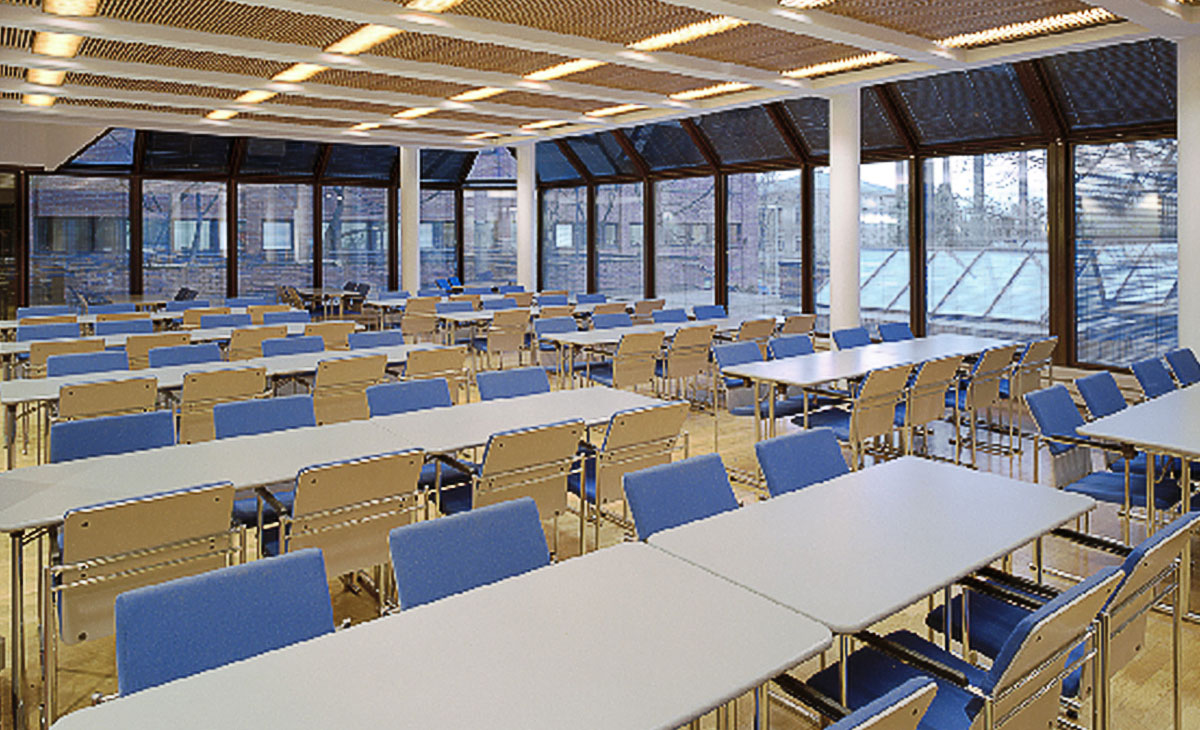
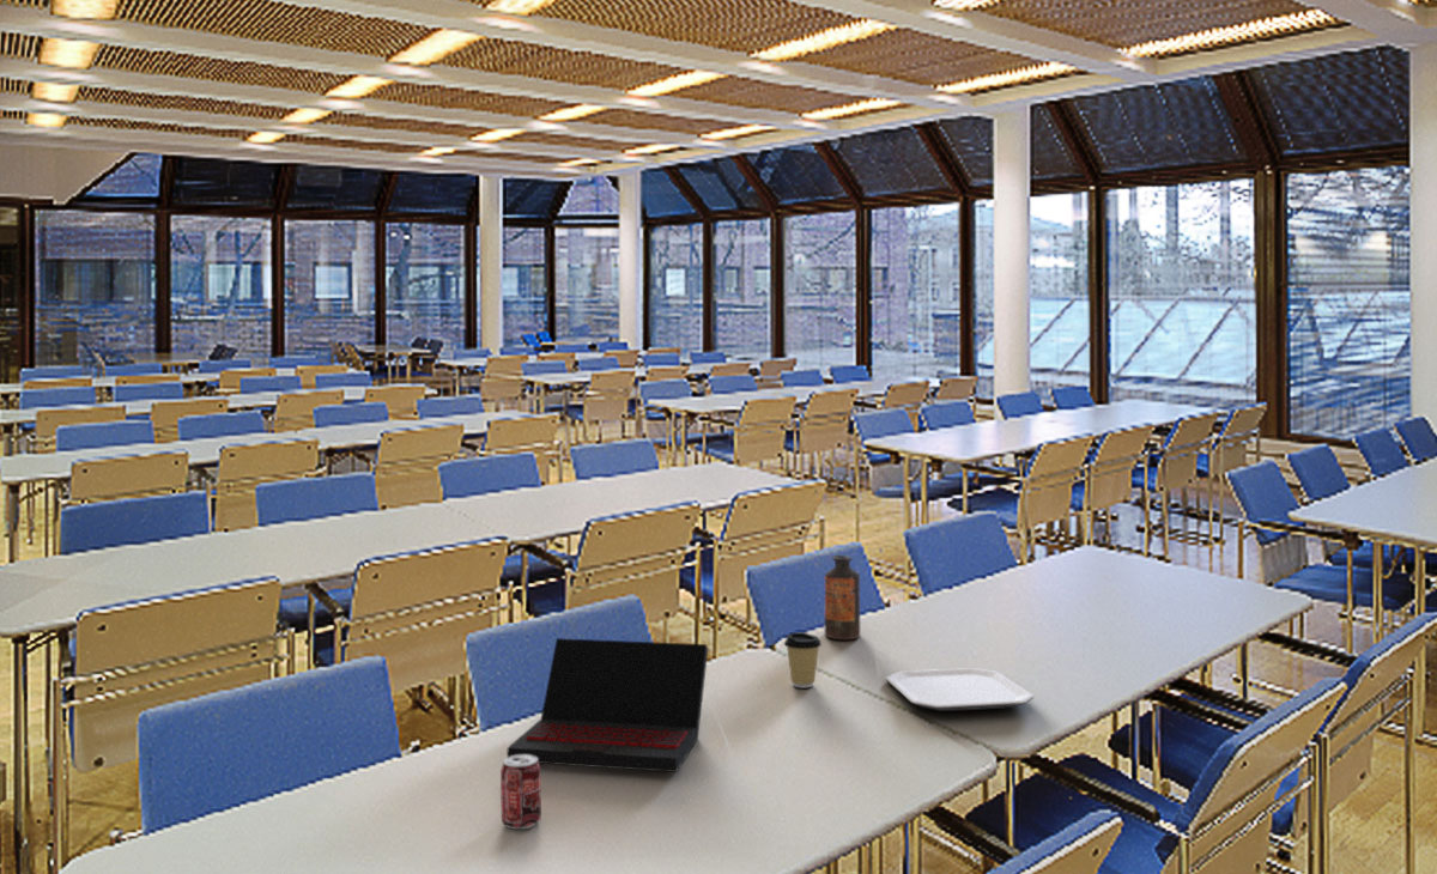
+ beverage can [499,754,542,831]
+ coffee cup [783,631,823,688]
+ bottle [824,554,861,641]
+ laptop [507,637,709,773]
+ plate [885,667,1035,712]
